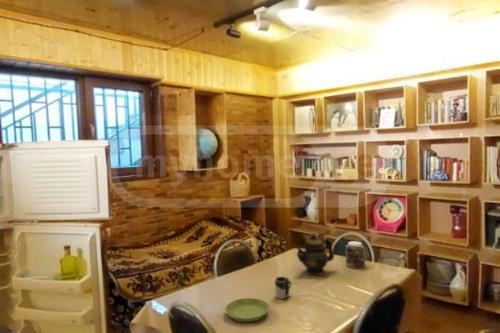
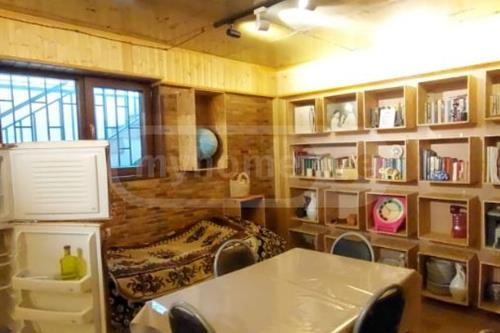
- jar [345,240,366,269]
- saucer [224,297,270,323]
- cup [274,276,293,300]
- teapot [293,232,335,277]
